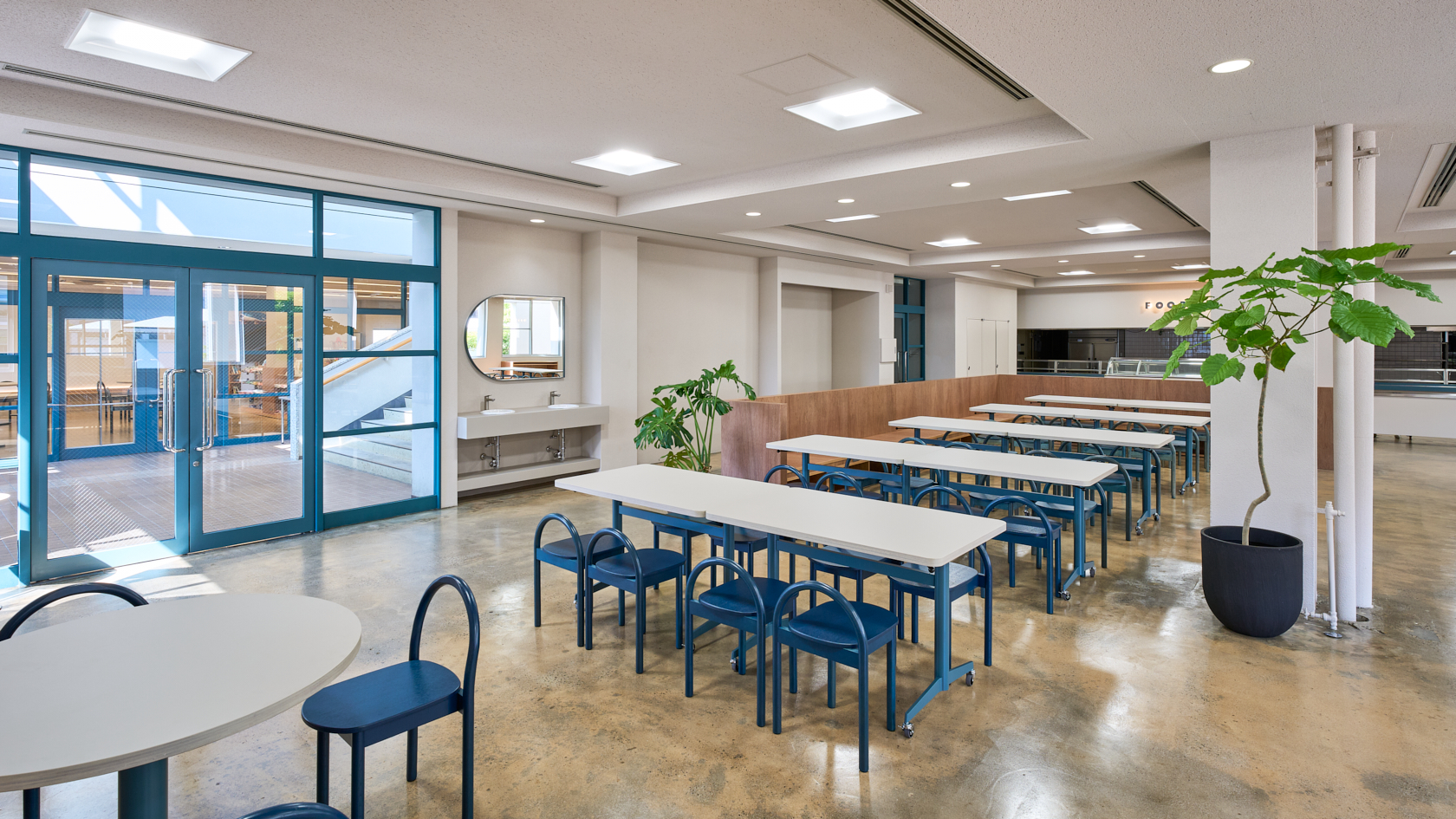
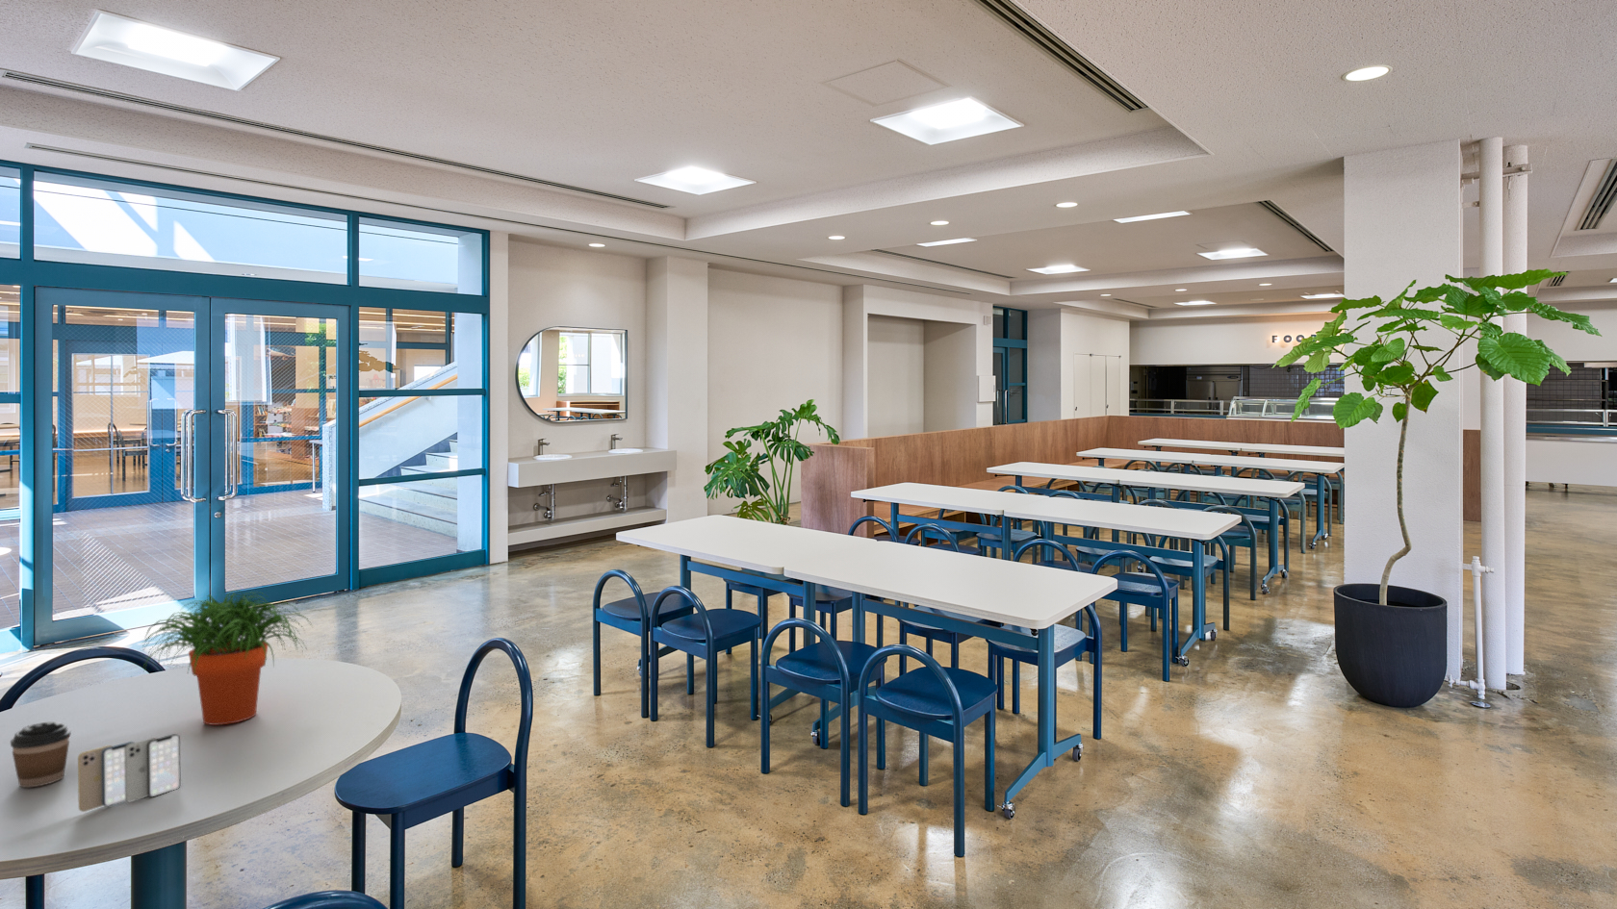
+ smartphone [77,733,182,812]
+ potted plant [140,589,314,726]
+ coffee cup [10,720,72,789]
